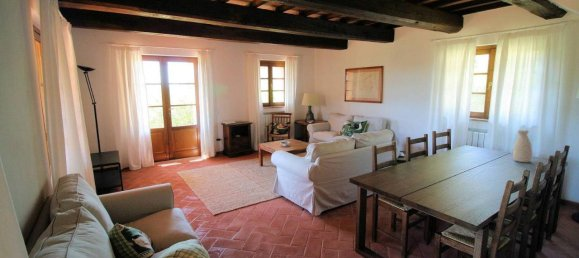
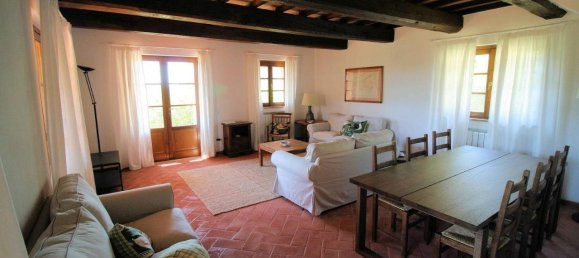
- vase [512,129,533,163]
